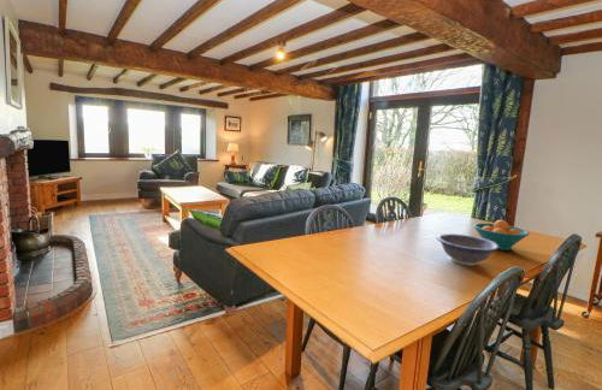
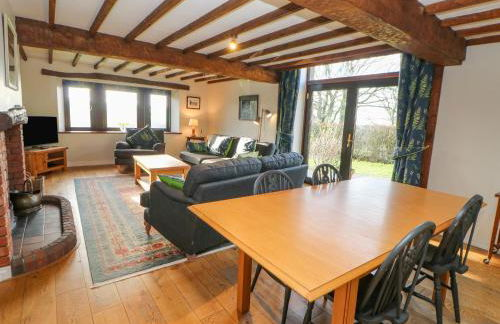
- fruit bowl [472,219,531,252]
- decorative bowl [436,232,500,267]
